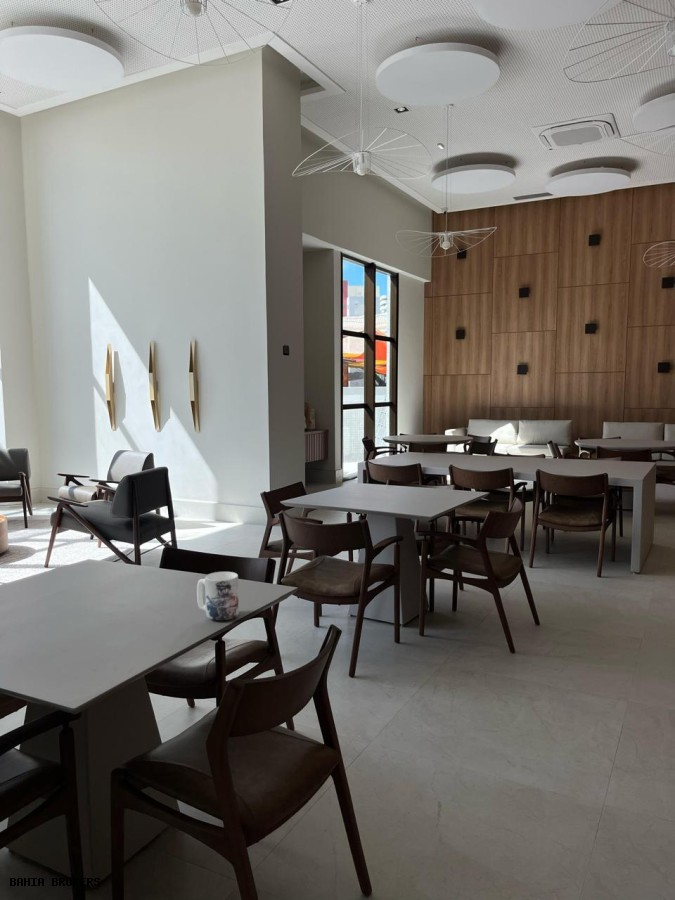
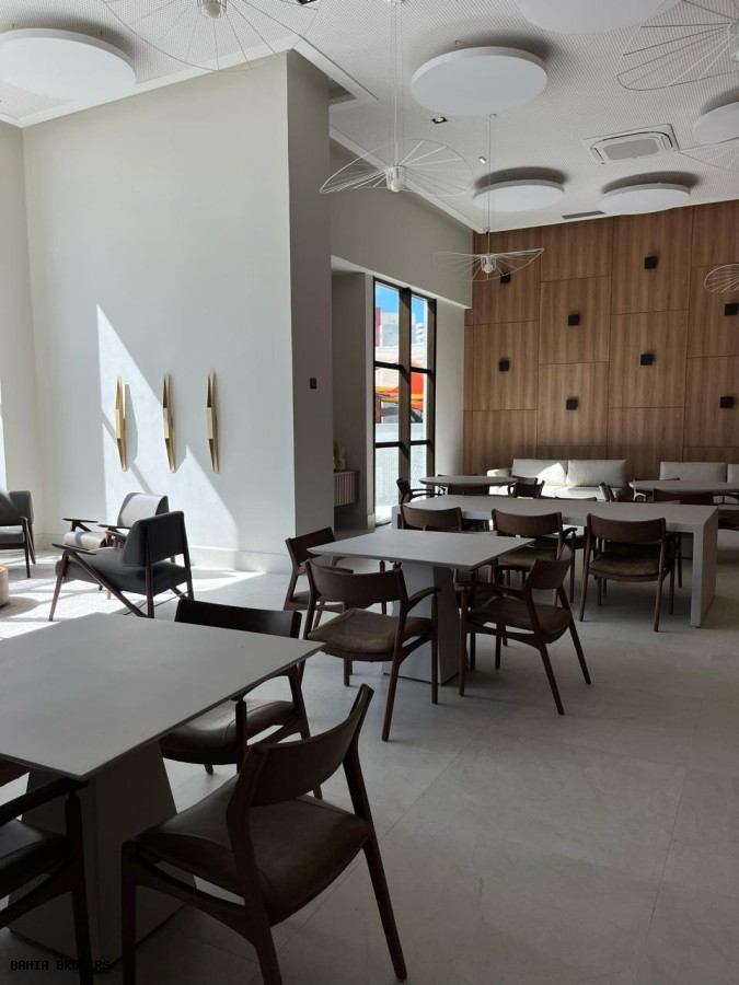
- mug [196,571,240,622]
